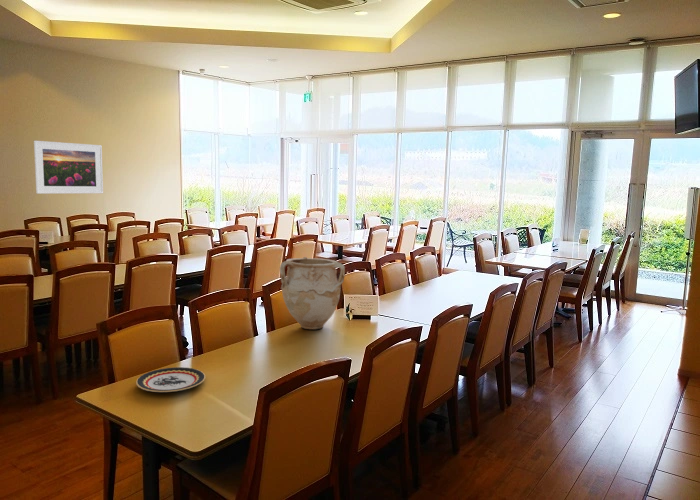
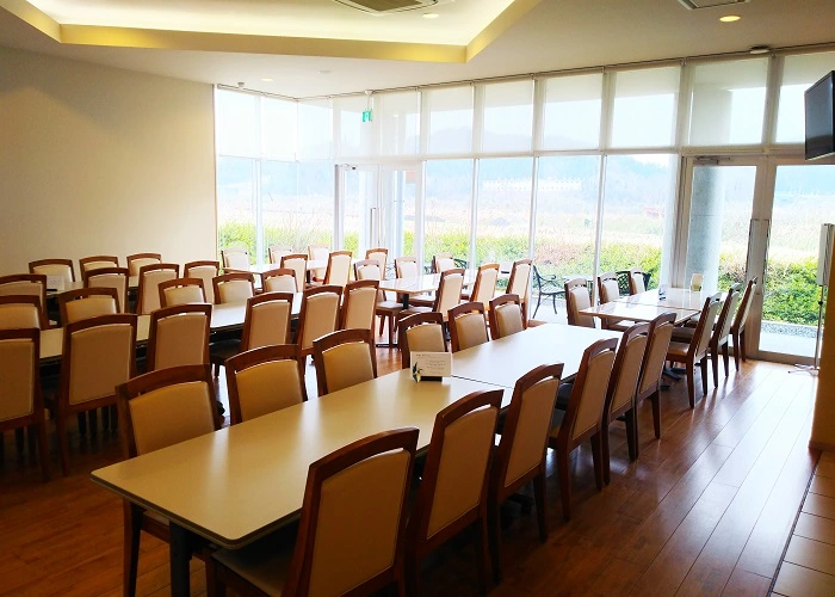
- vase [279,256,346,331]
- plate [135,366,206,393]
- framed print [33,140,104,195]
